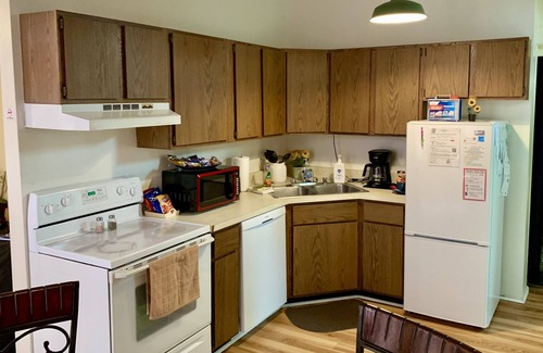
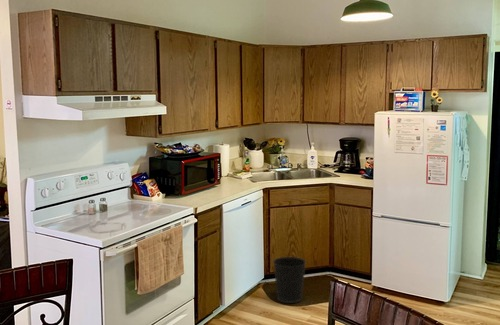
+ wastebasket [272,256,307,304]
